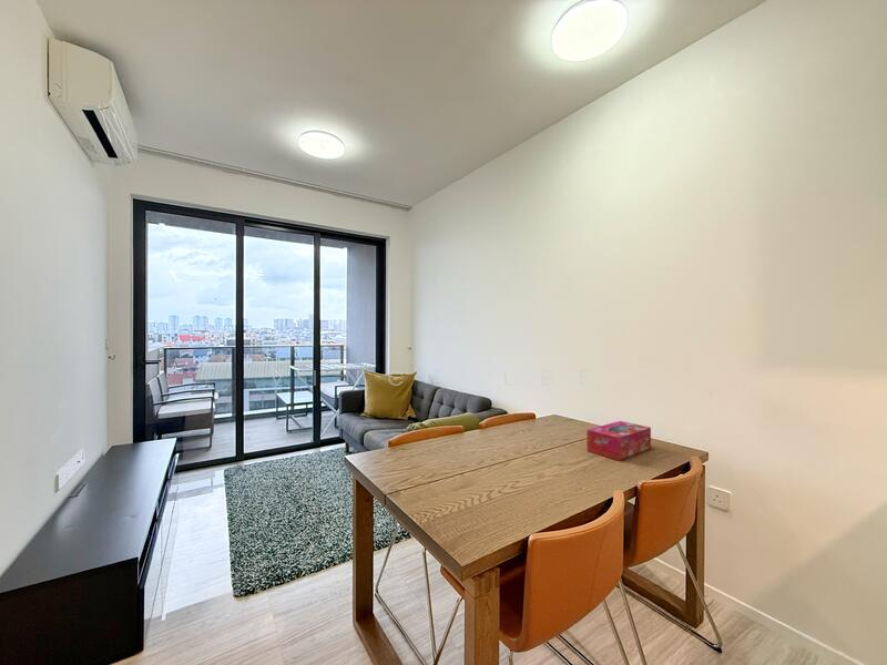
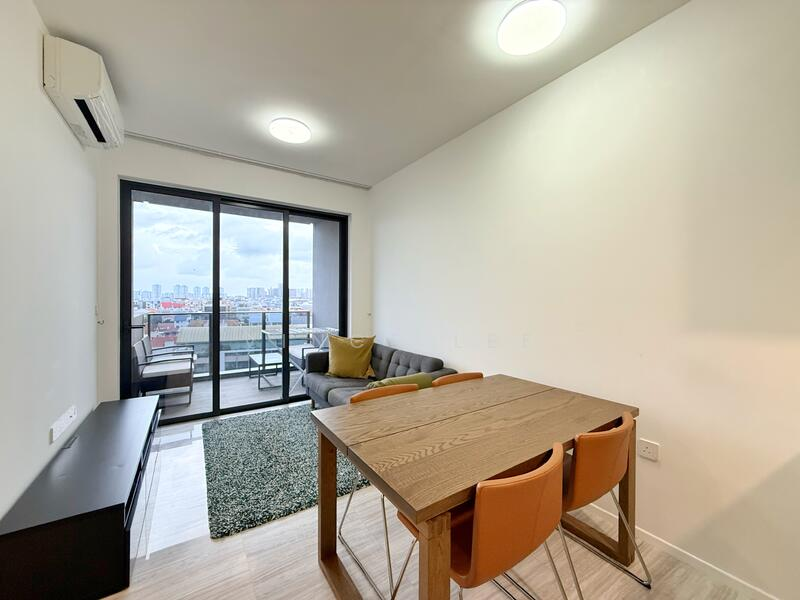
- tissue box [585,420,652,461]
